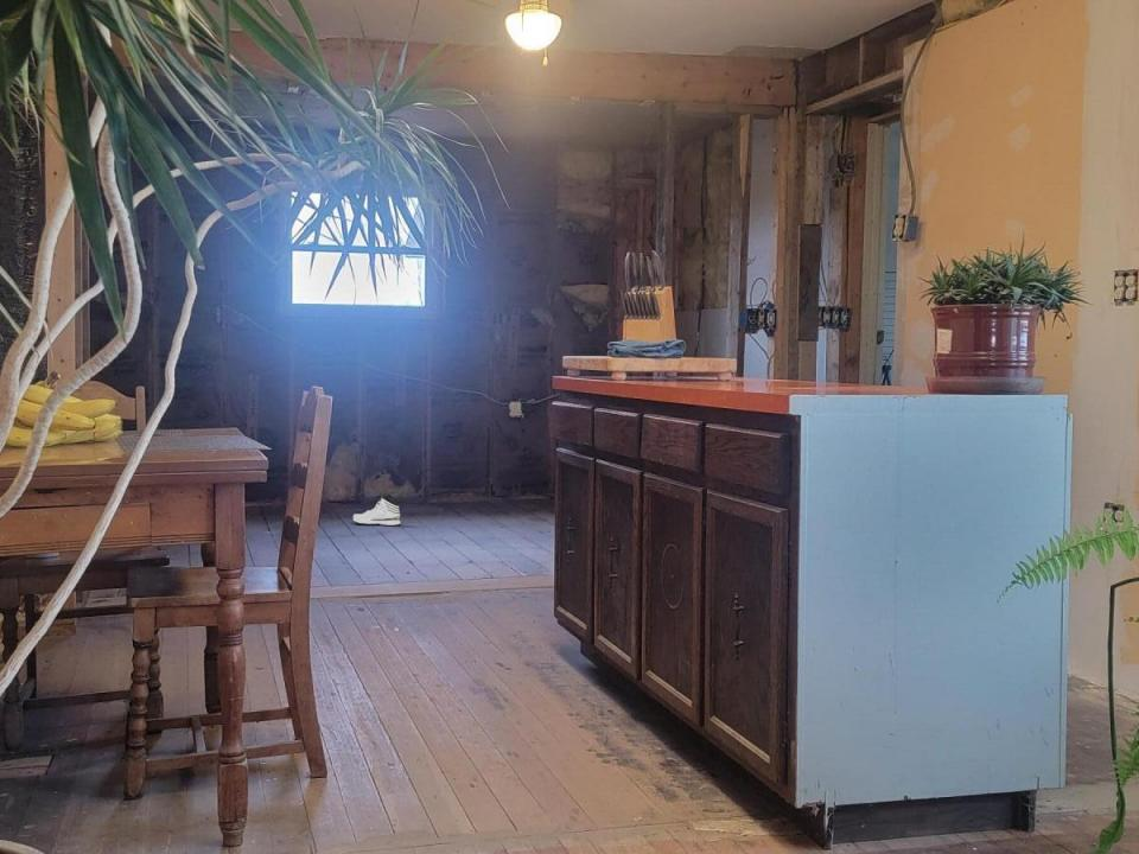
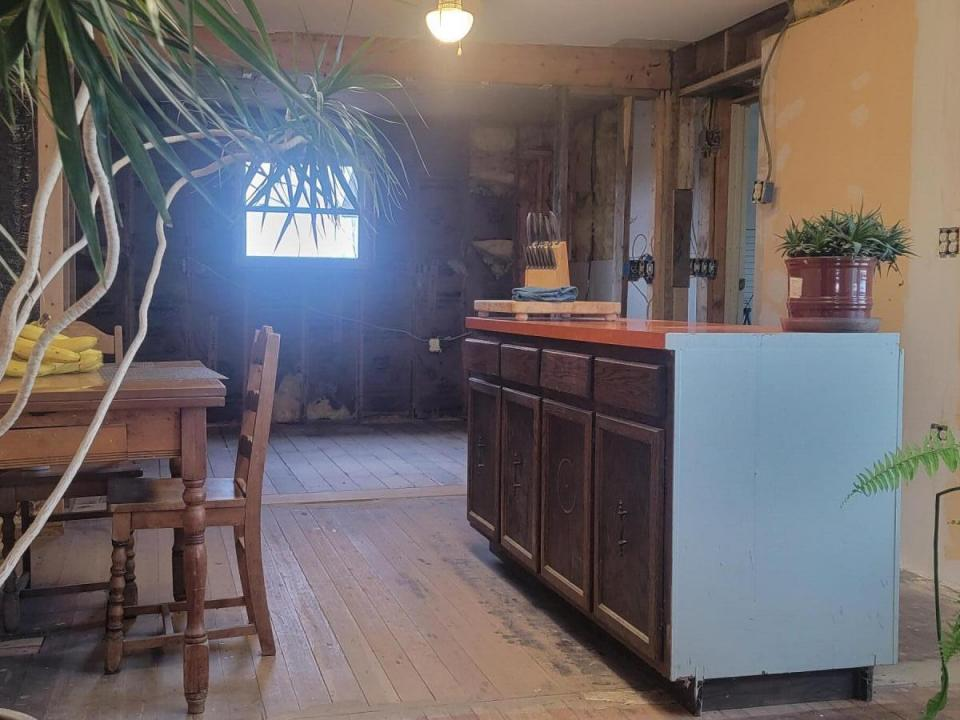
- sneaker [351,495,402,527]
